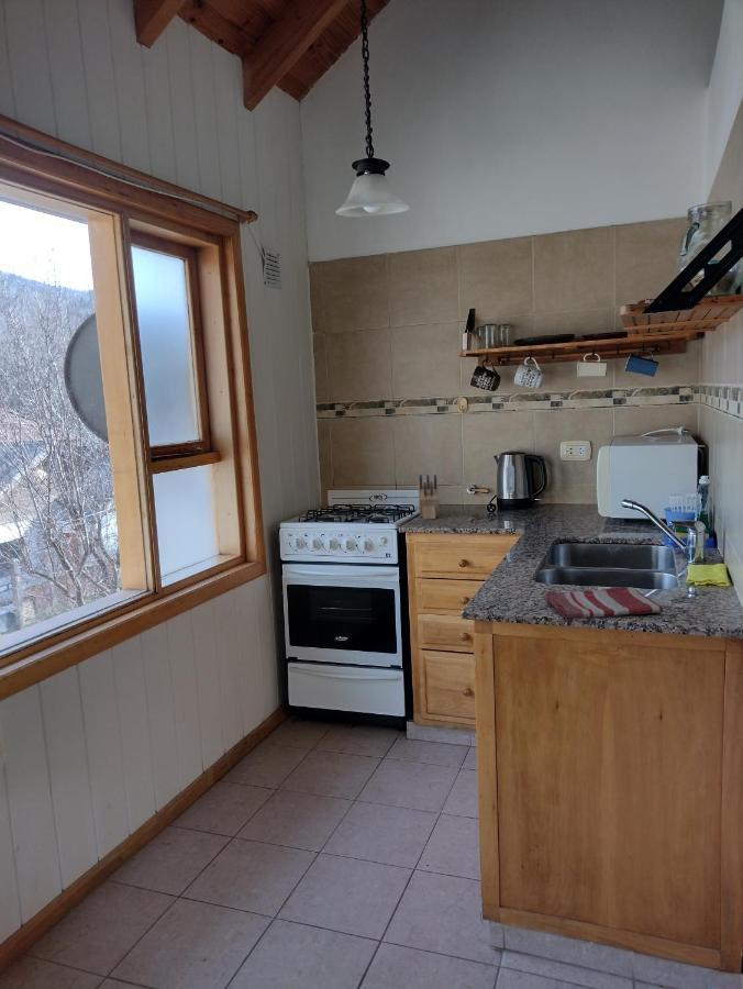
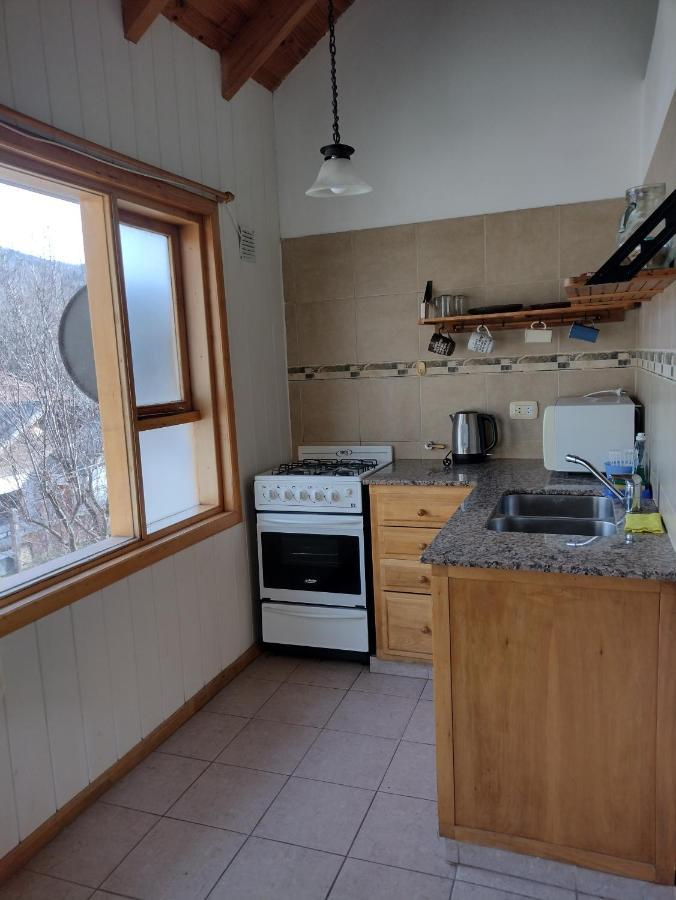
- knife block [418,474,440,521]
- dish towel [545,586,664,620]
